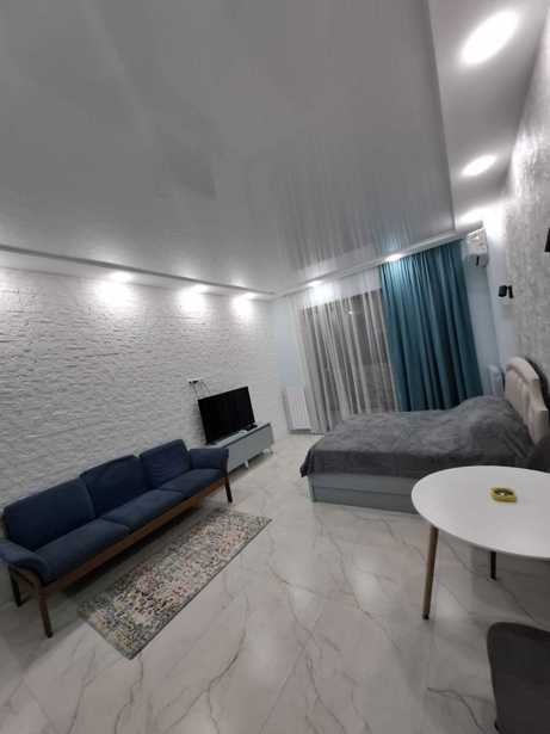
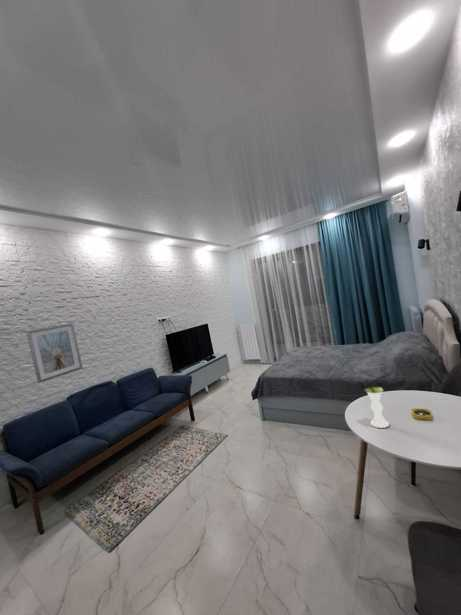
+ picture frame [25,322,84,384]
+ vase [361,380,390,429]
